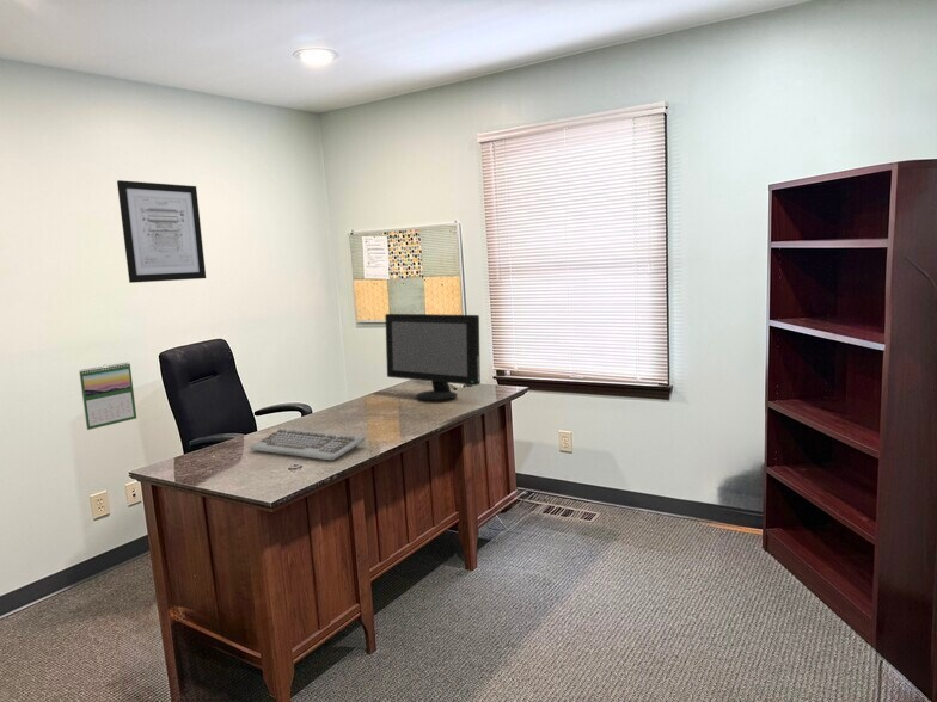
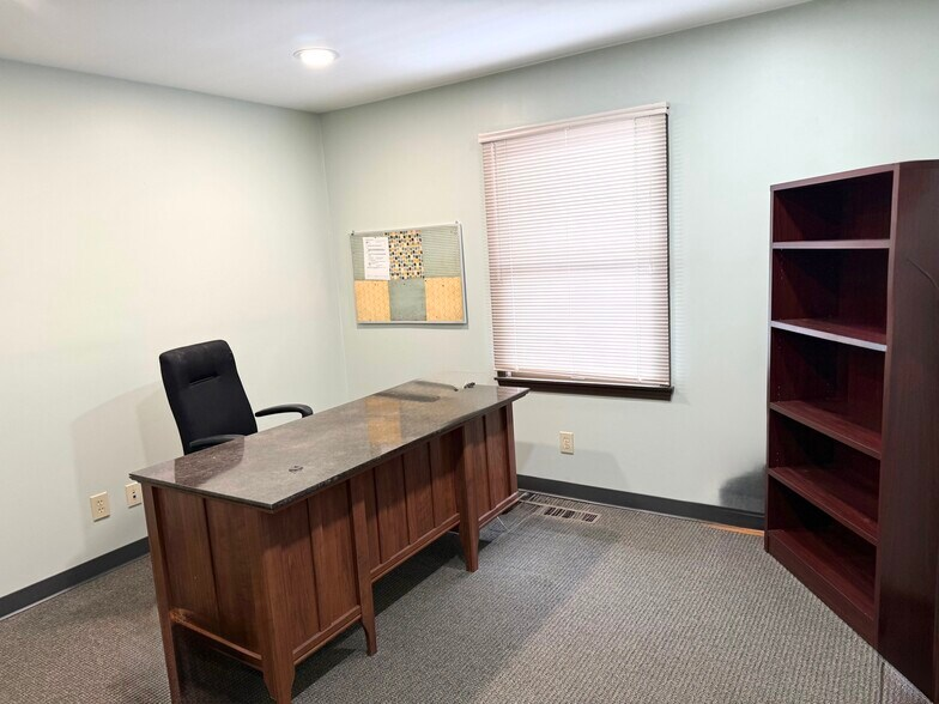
- keyboard [249,427,366,461]
- computer monitor [384,313,482,401]
- calendar [78,362,137,431]
- wall art [116,179,207,284]
